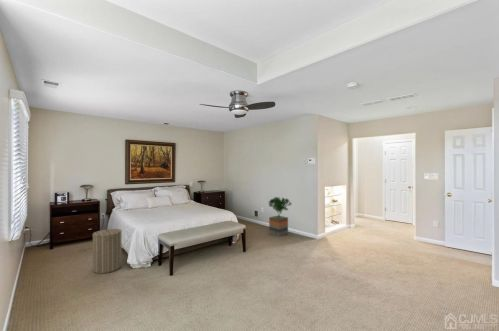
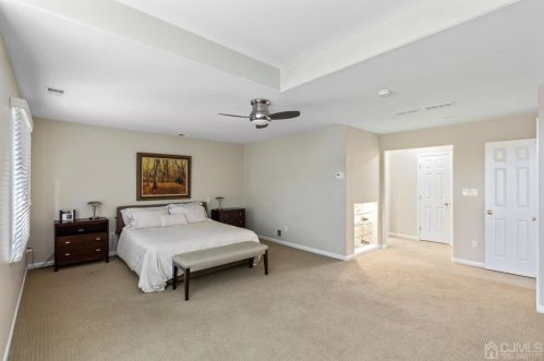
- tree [267,196,293,237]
- laundry hamper [92,225,122,275]
